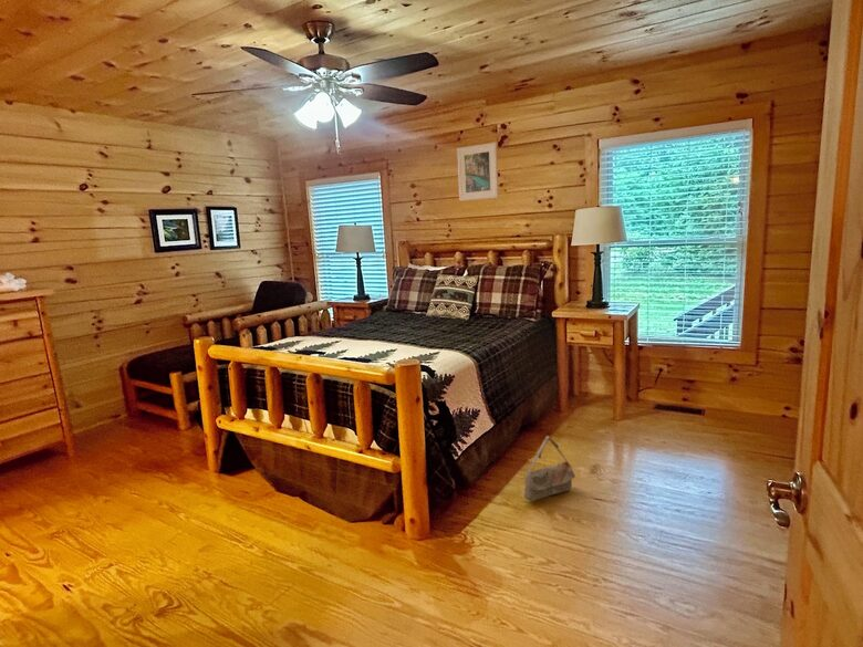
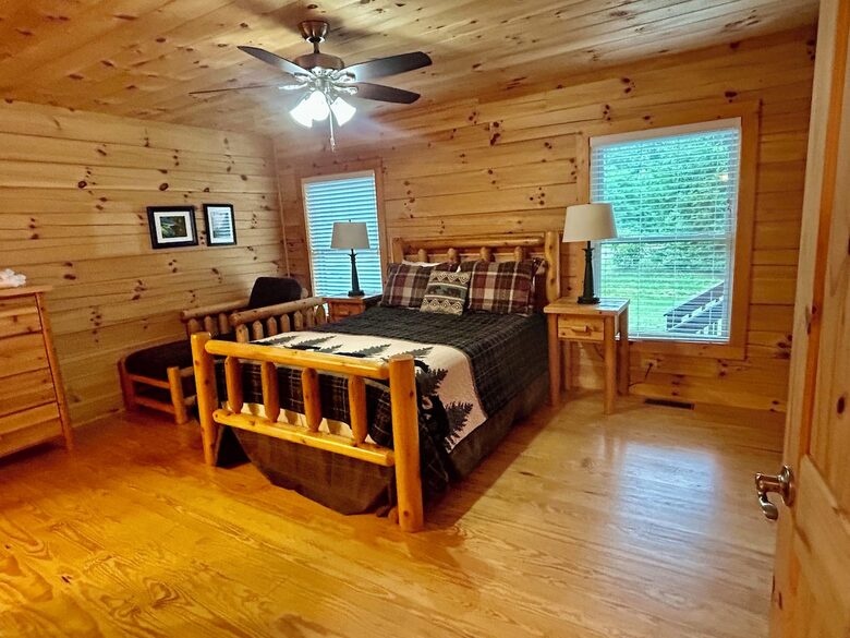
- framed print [456,142,500,202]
- bag [523,435,576,502]
